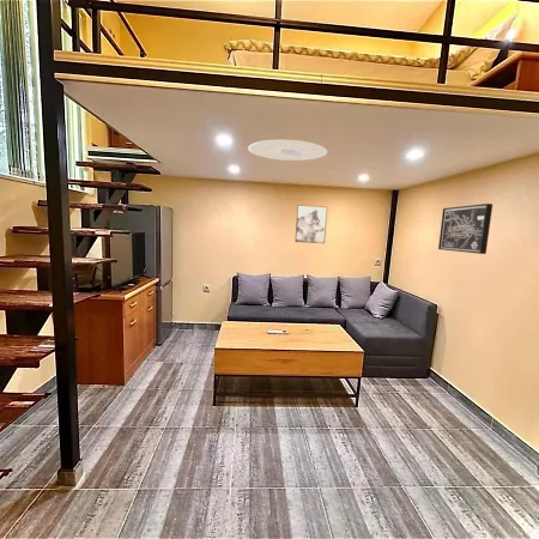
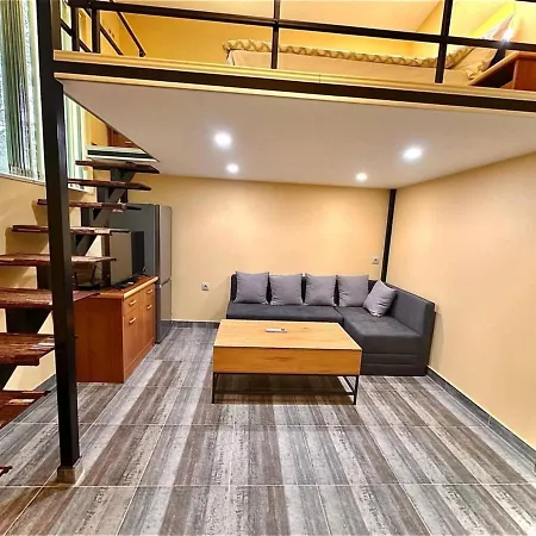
- wall art [437,202,493,255]
- wall art [295,204,328,244]
- ceiling light [247,139,328,162]
